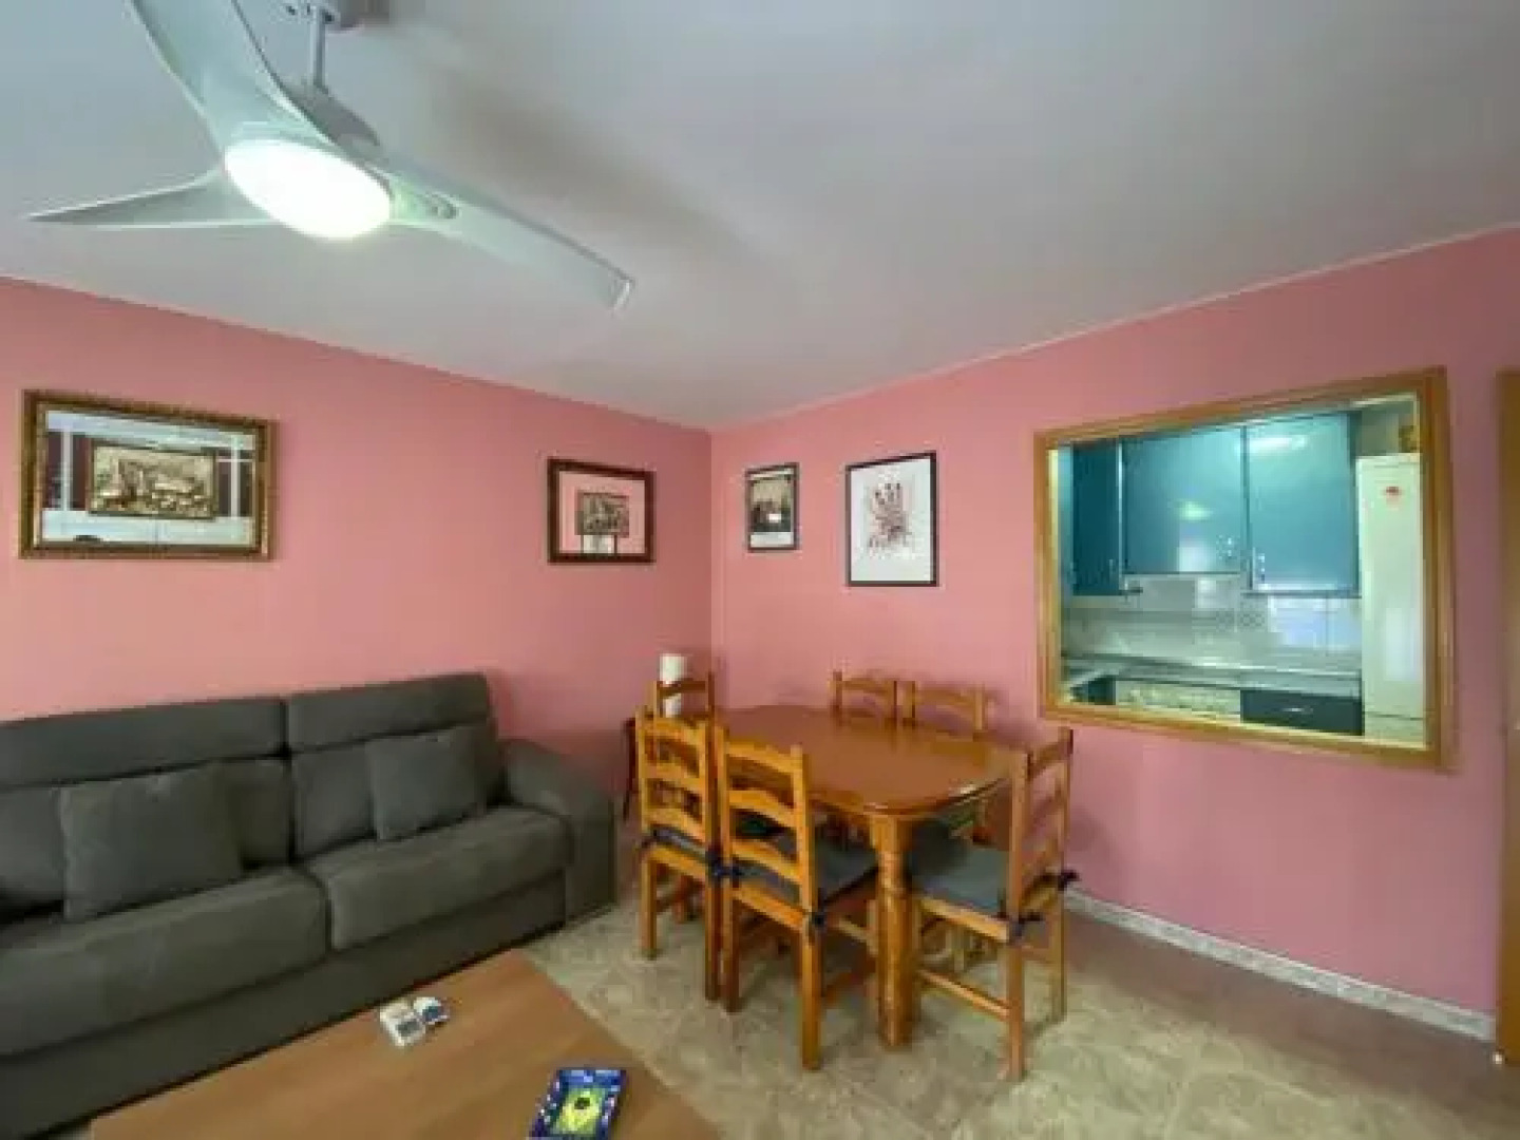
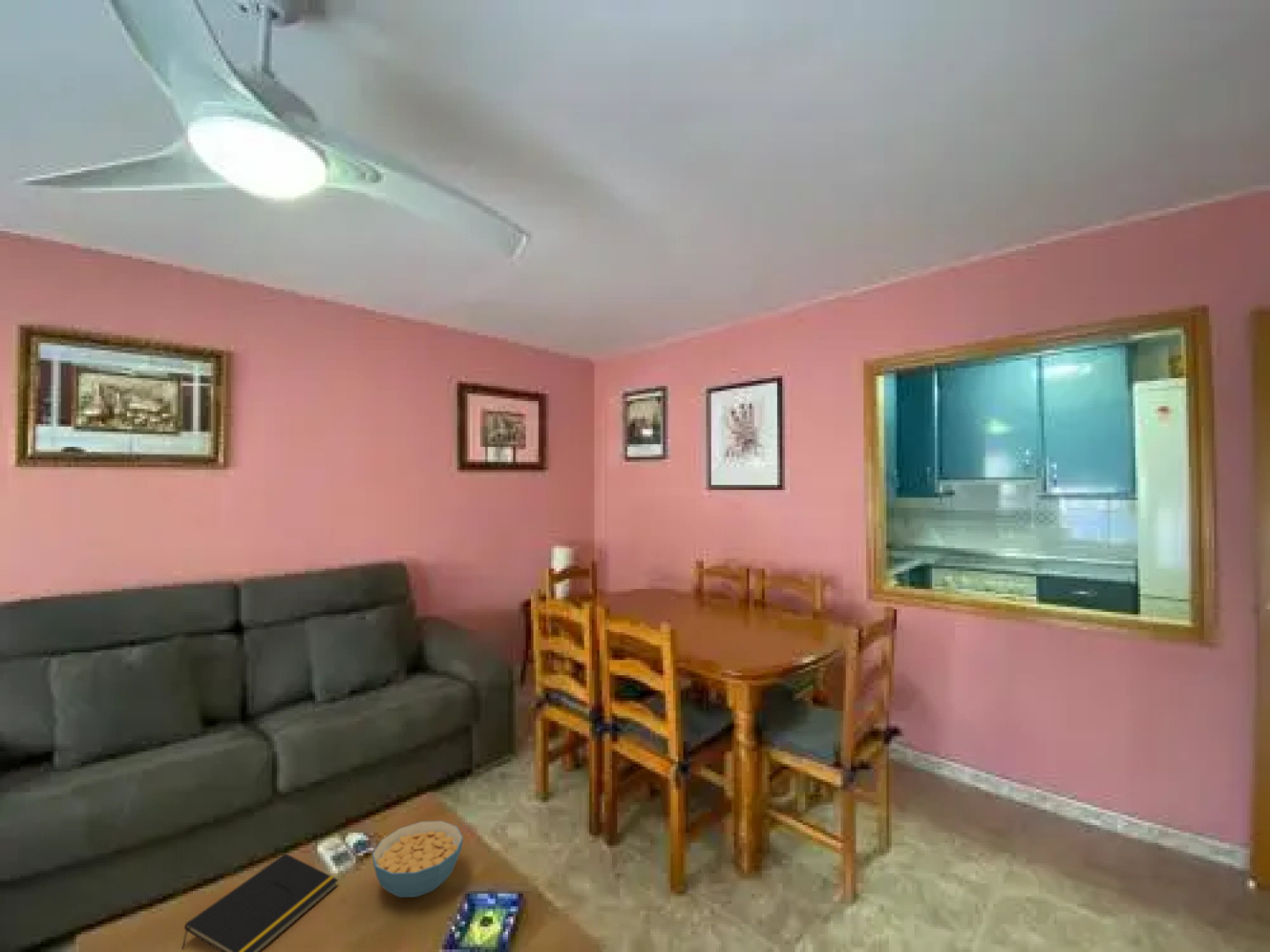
+ notepad [181,852,340,952]
+ cereal bowl [371,820,464,898]
